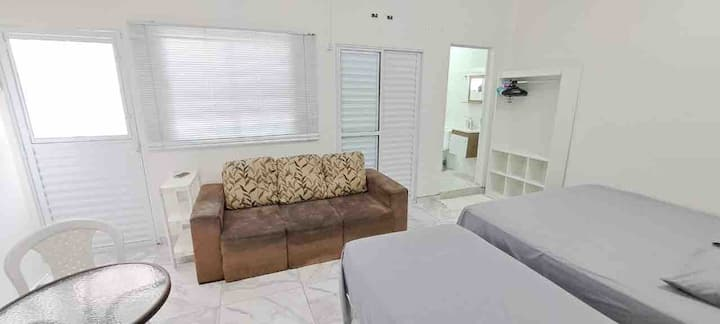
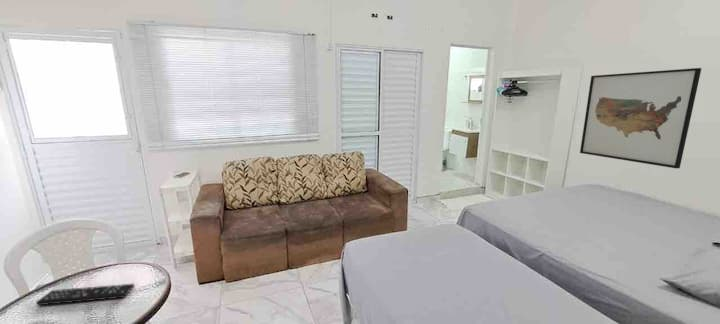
+ wall art [579,67,703,169]
+ remote control [35,283,135,306]
